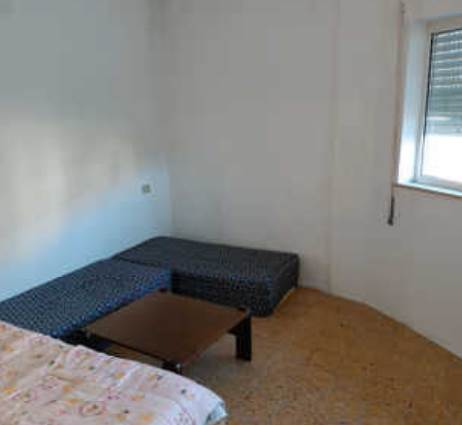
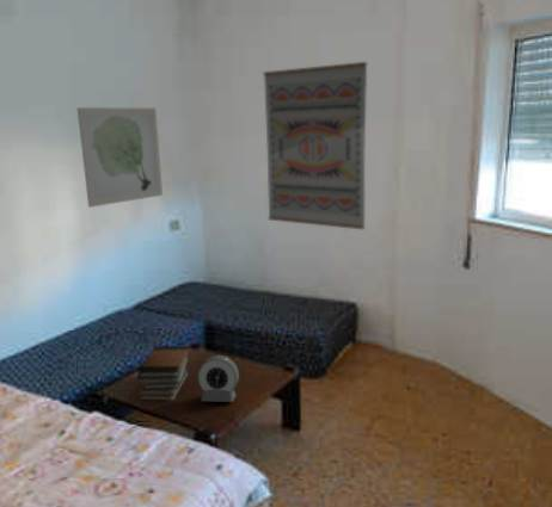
+ wall art [263,61,368,230]
+ book stack [135,345,191,402]
+ alarm clock [196,354,240,403]
+ wall art [76,106,164,209]
